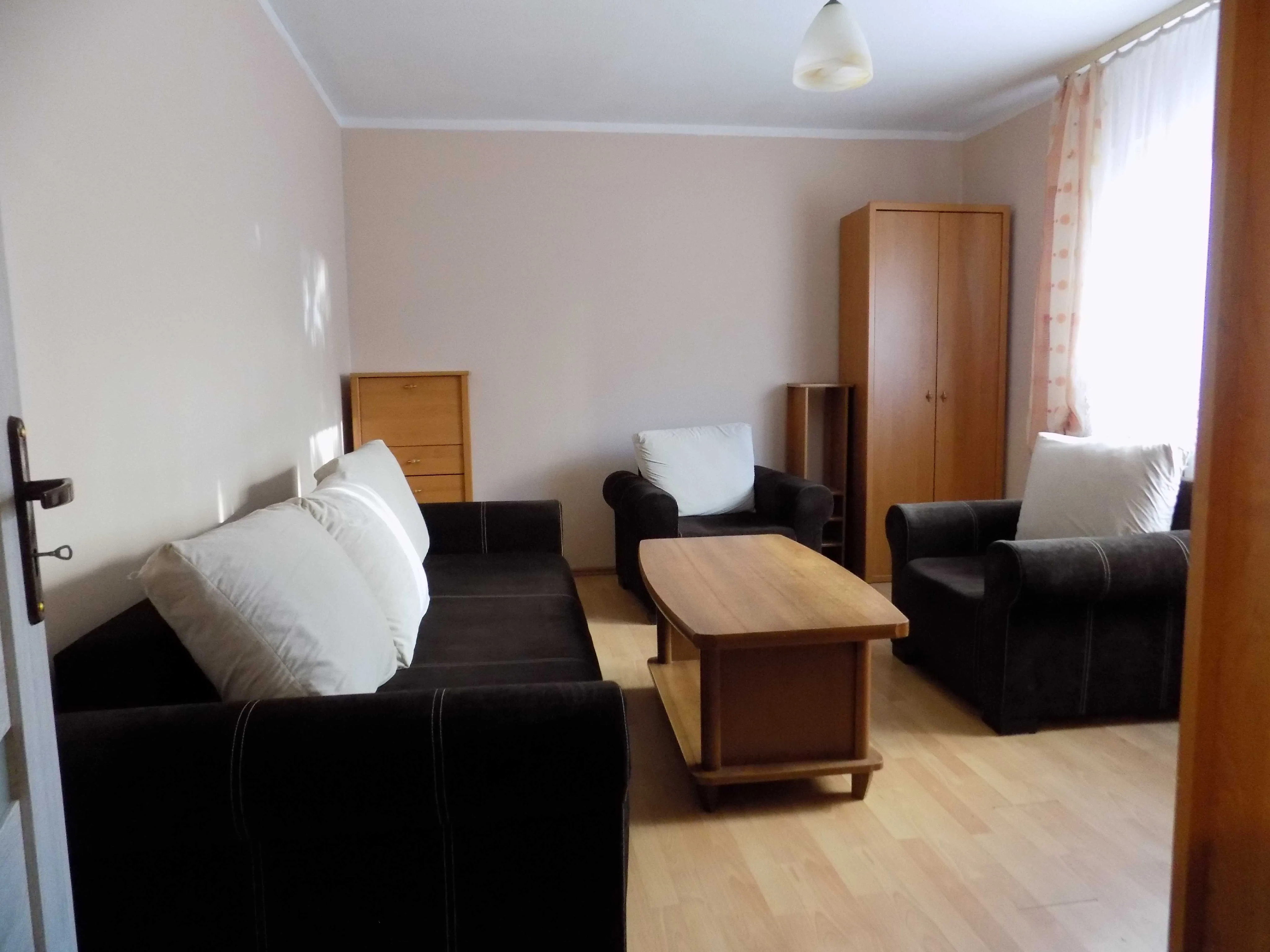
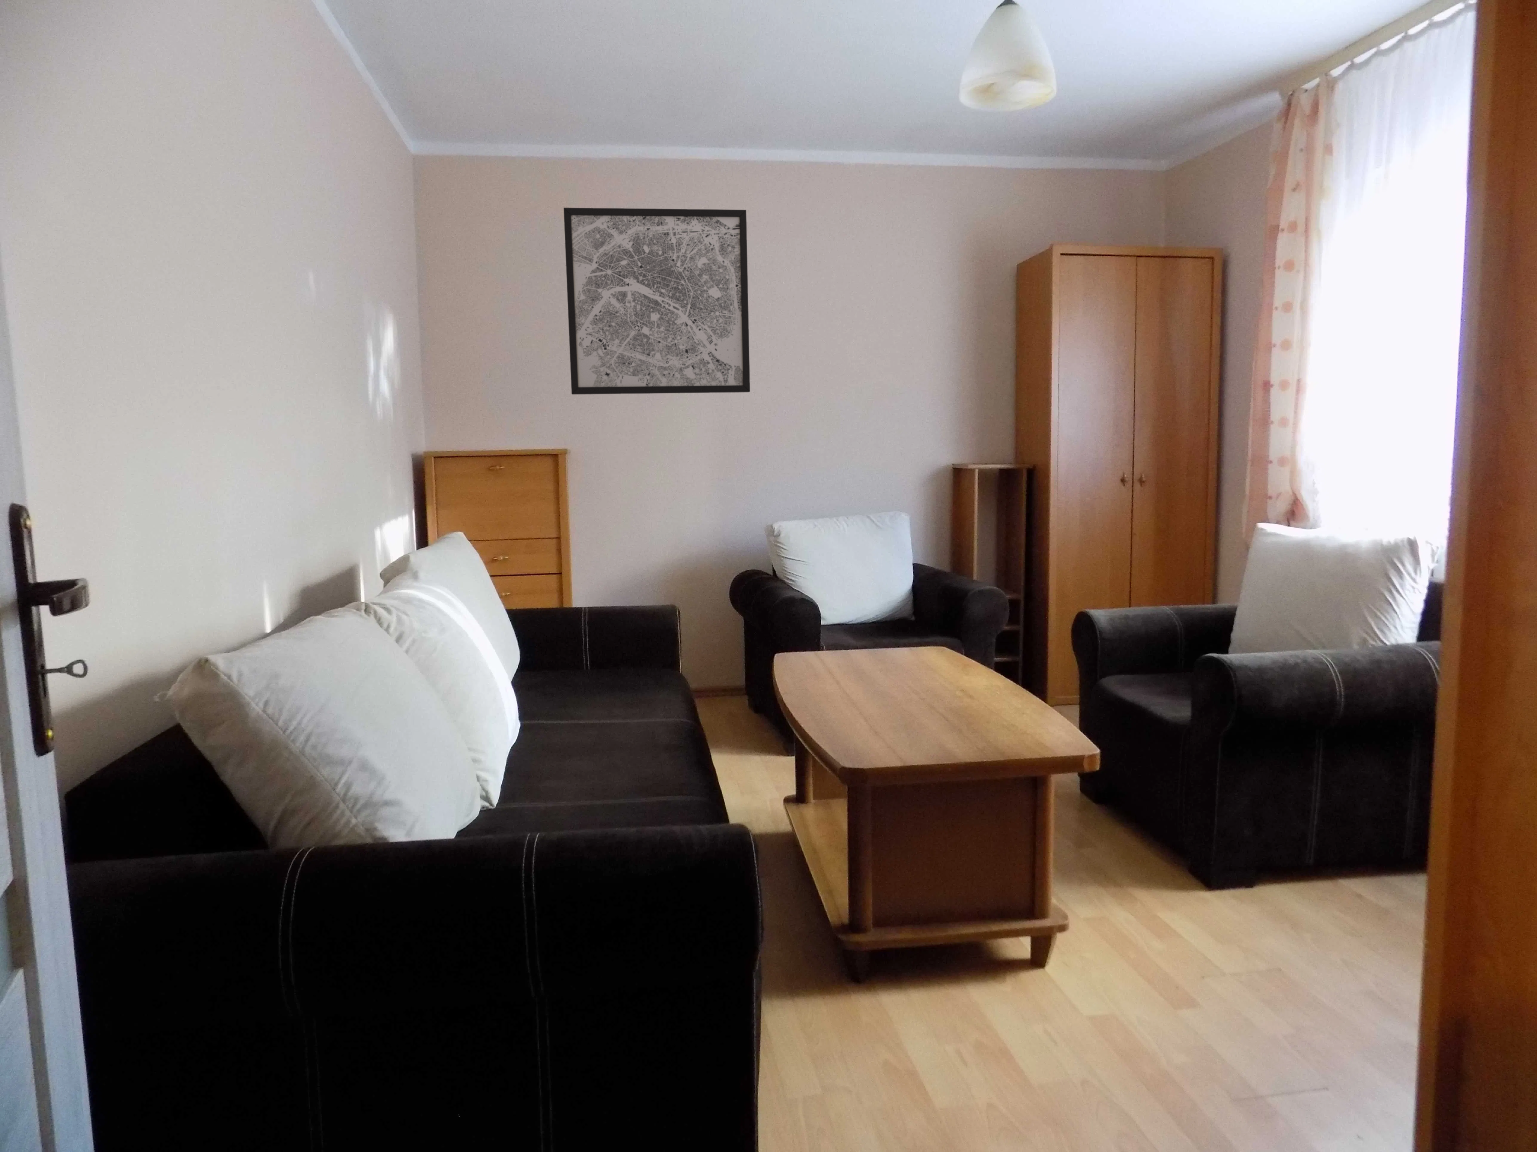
+ wall art [563,207,750,394]
